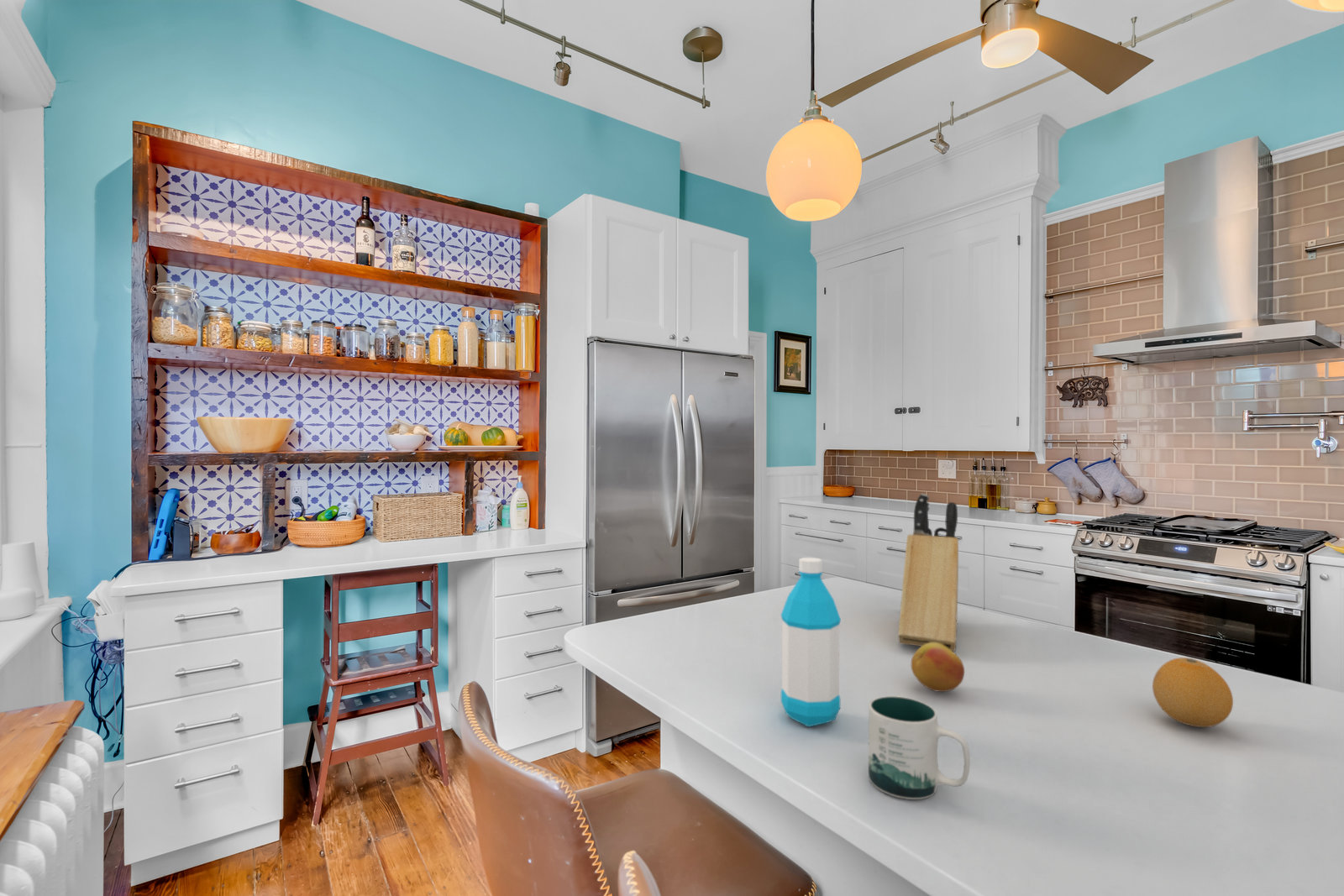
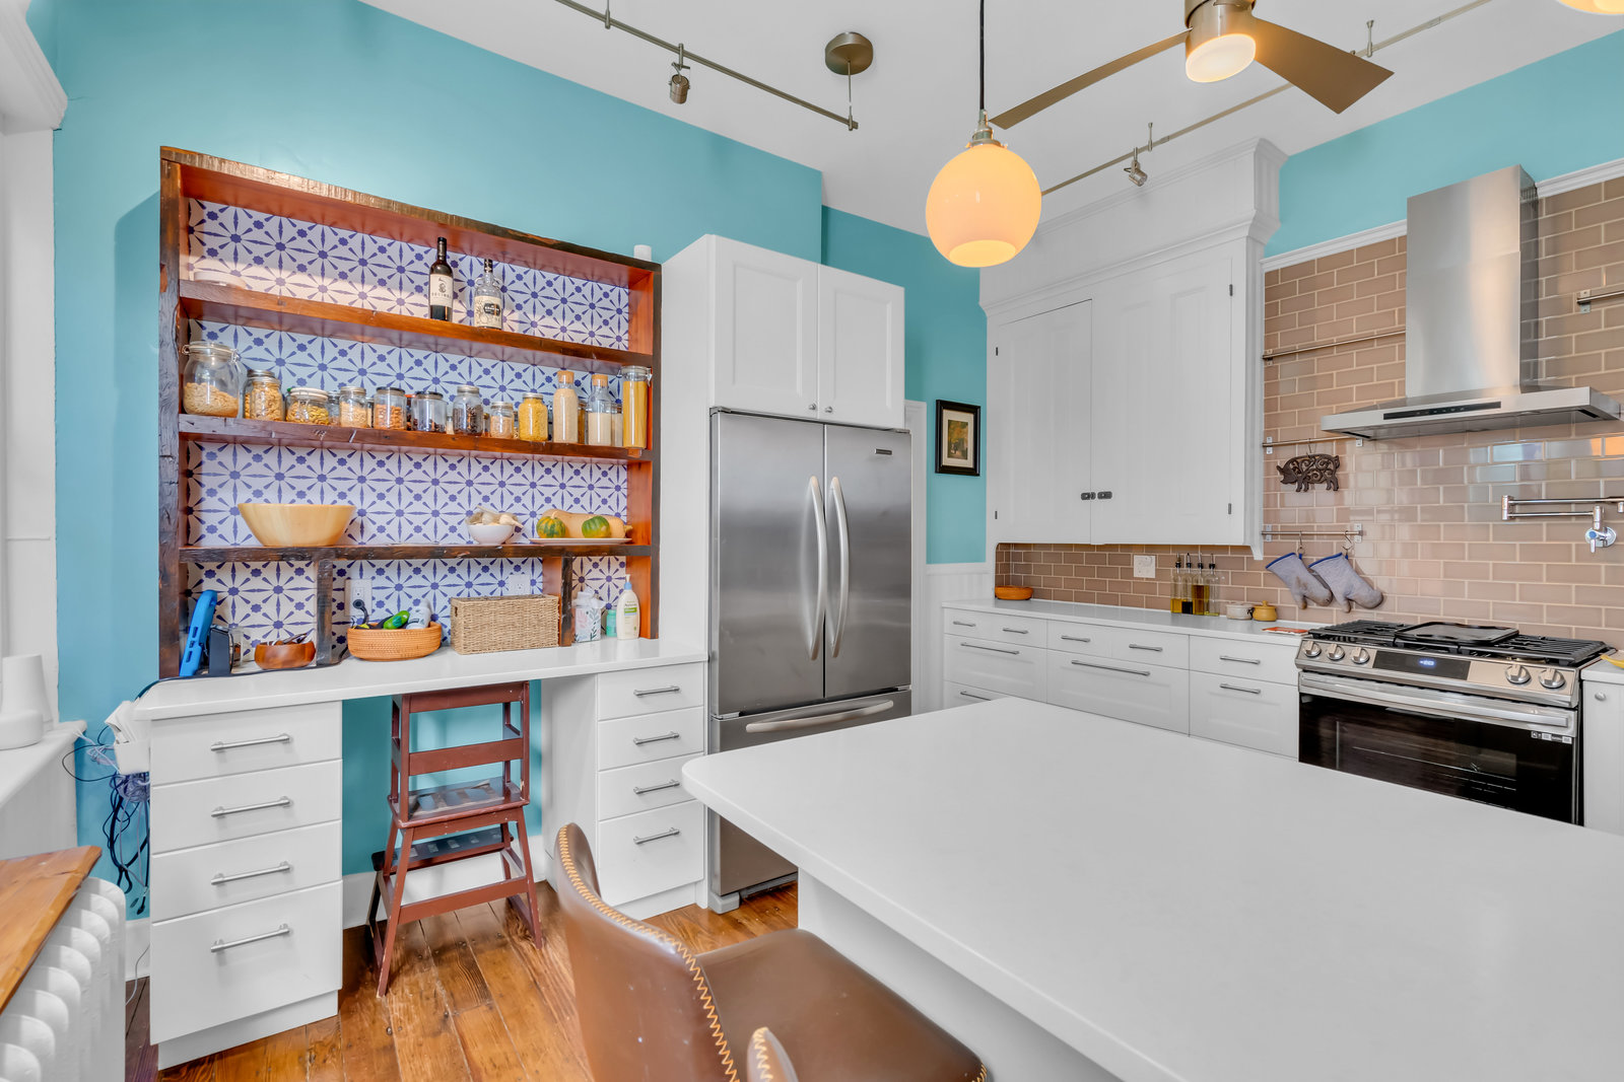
- knife block [897,493,959,652]
- water bottle [780,557,842,727]
- mug [868,695,971,800]
- fruit [911,642,965,693]
- fruit [1152,657,1234,728]
